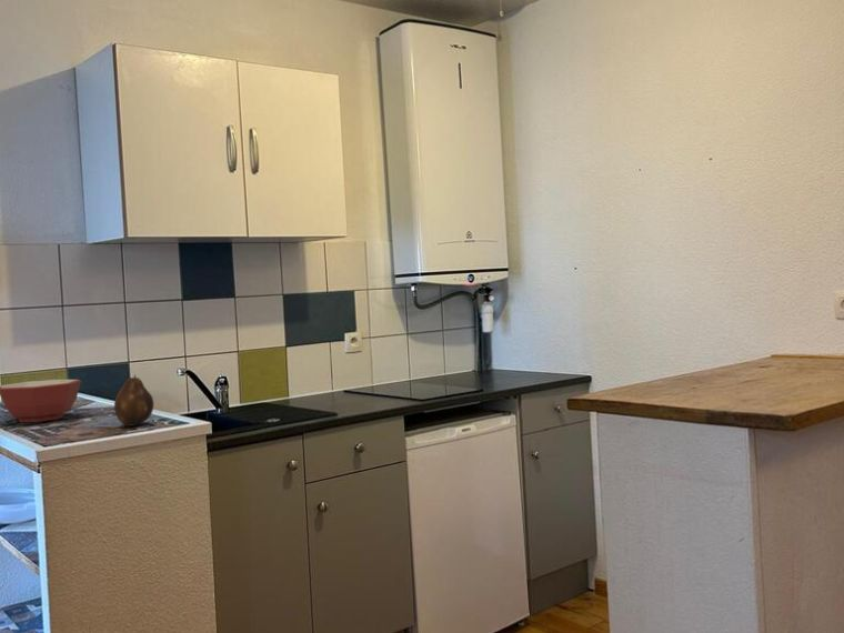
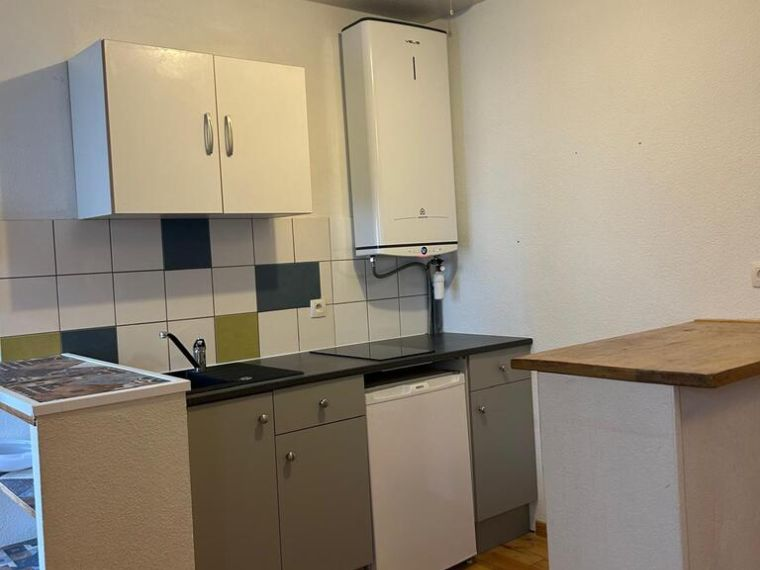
- fruit [113,374,154,426]
- bowl [0,379,82,423]
